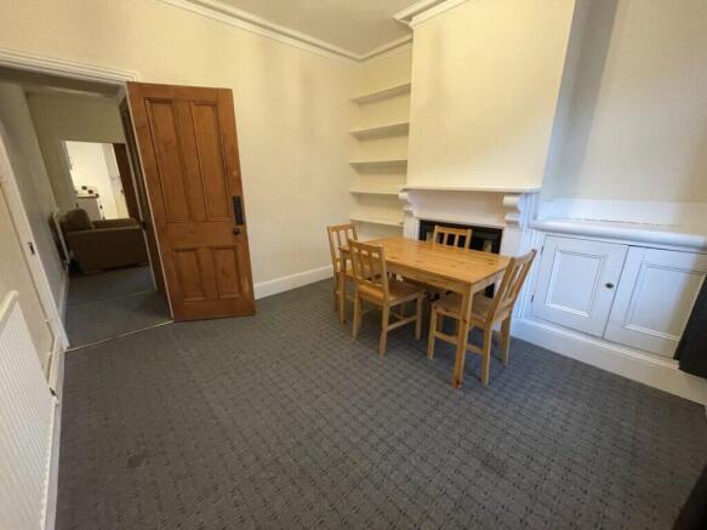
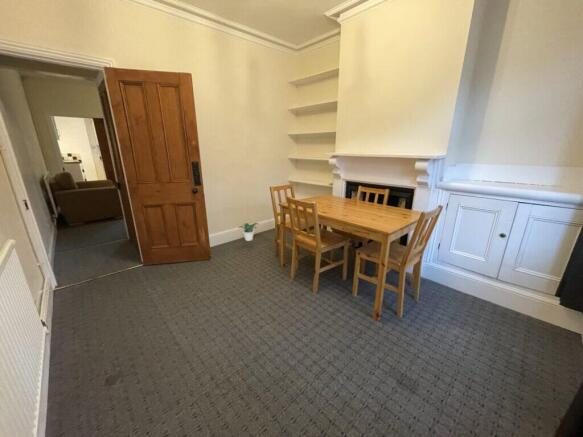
+ potted plant [238,222,259,242]
